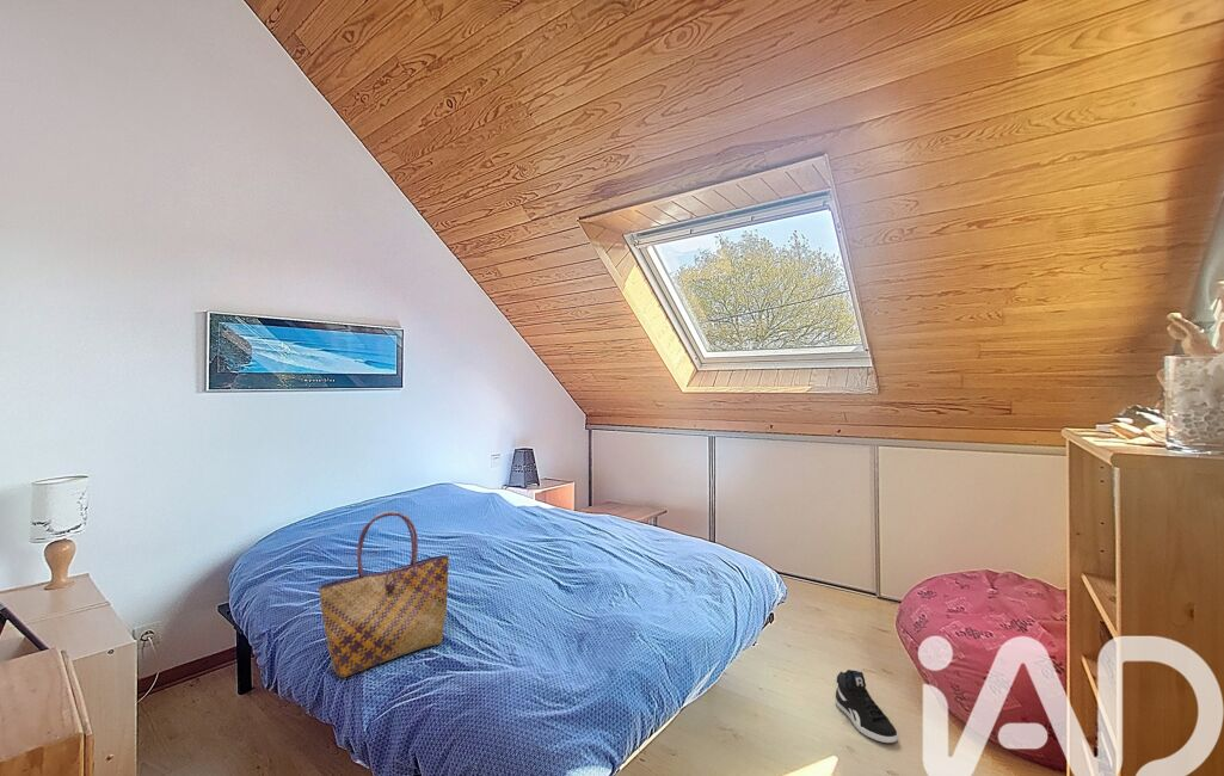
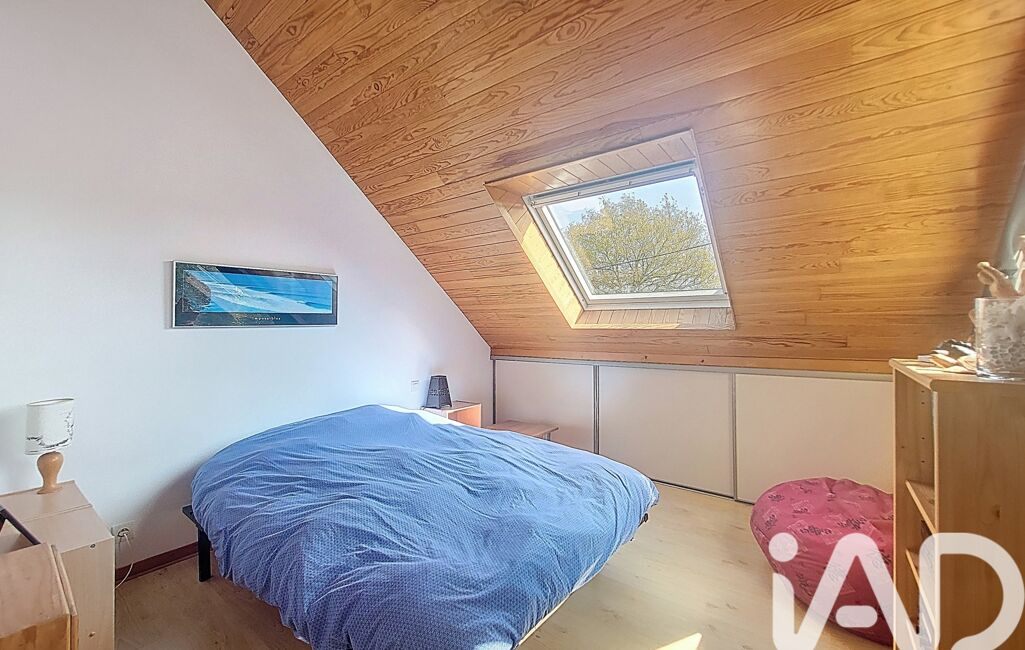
- tote bag [318,511,450,679]
- sneaker [834,669,899,744]
